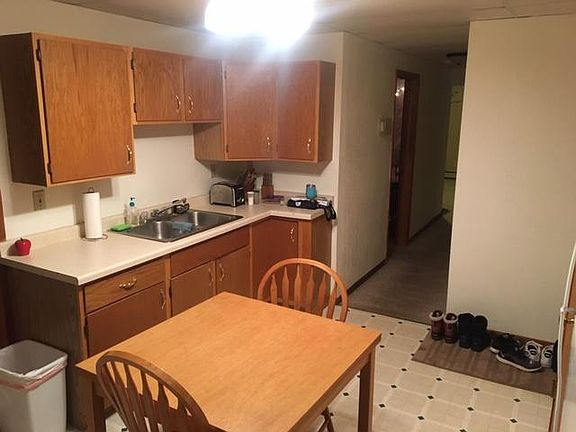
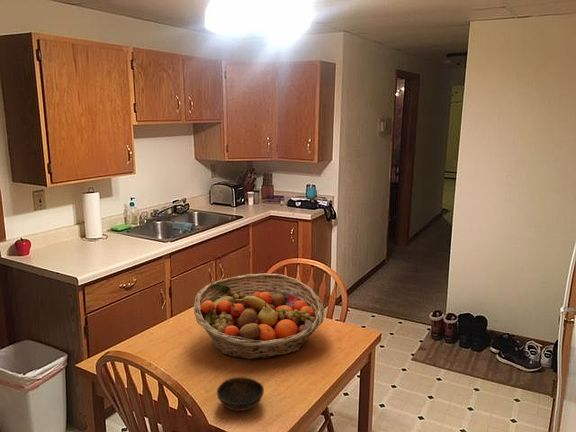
+ bowl [216,376,265,412]
+ fruit basket [193,272,325,361]
